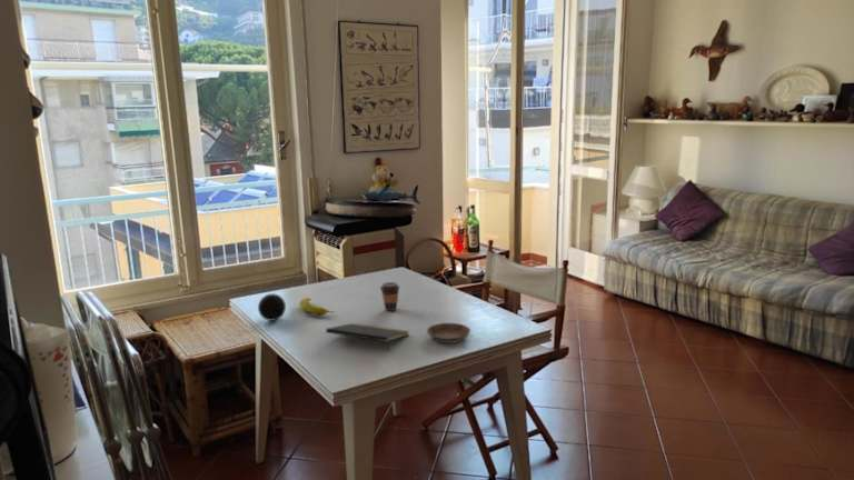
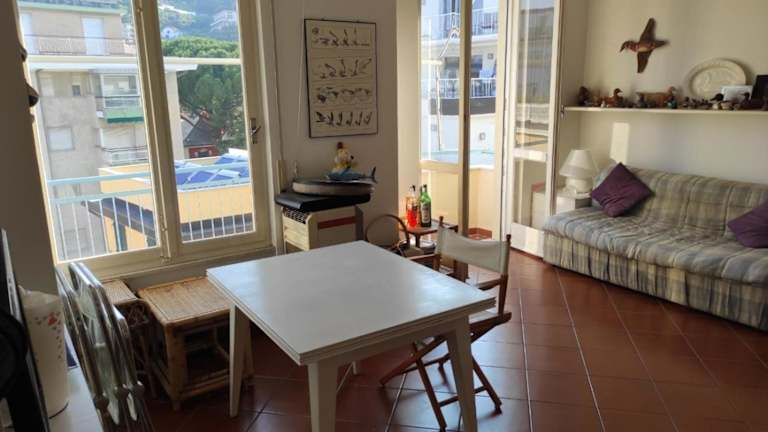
- saucer [426,322,471,344]
- decorative ball [257,292,287,322]
- coffee cup [379,281,401,312]
- notepad [325,322,410,351]
- fruit [298,297,335,317]
